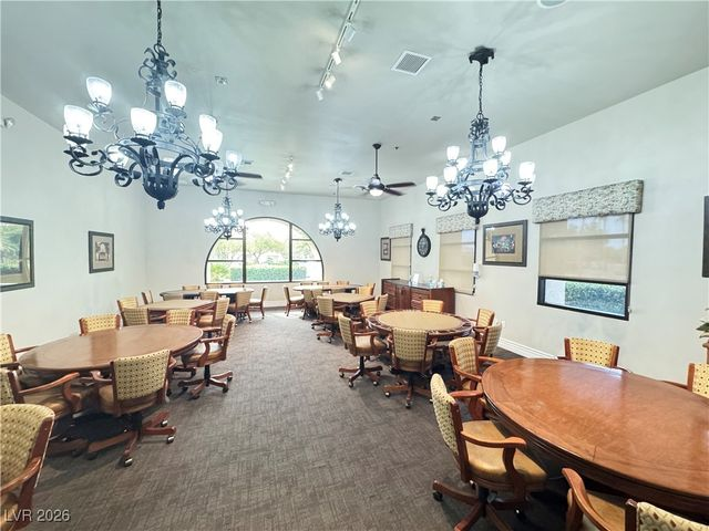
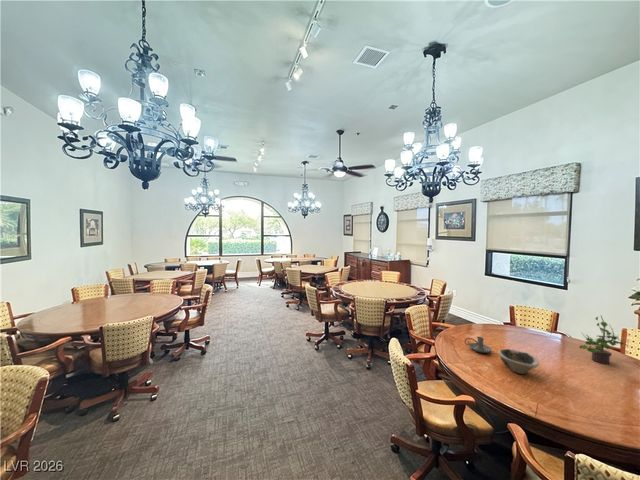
+ candle holder [464,336,492,354]
+ bowl [497,348,540,375]
+ potted plant [578,314,629,365]
